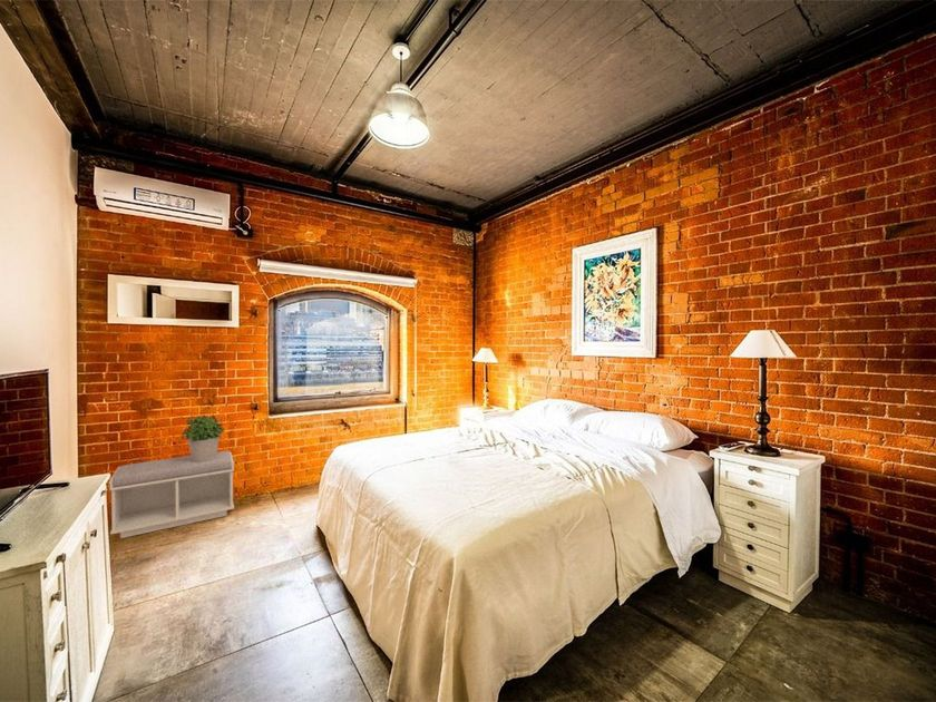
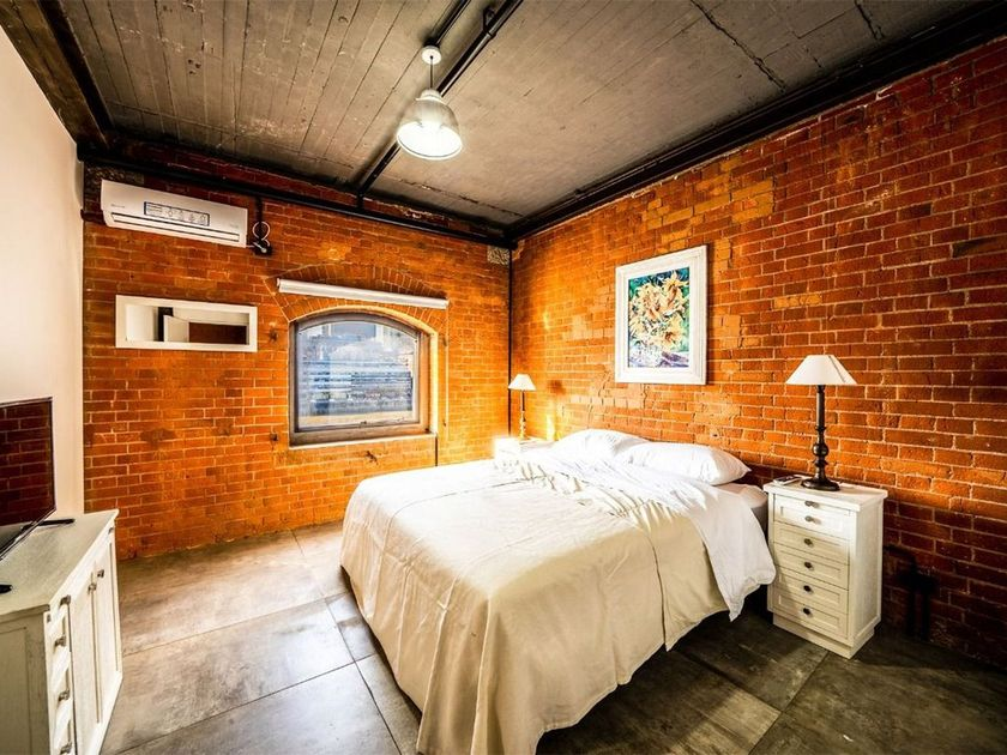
- potted plant [181,412,225,461]
- bench [108,450,235,539]
